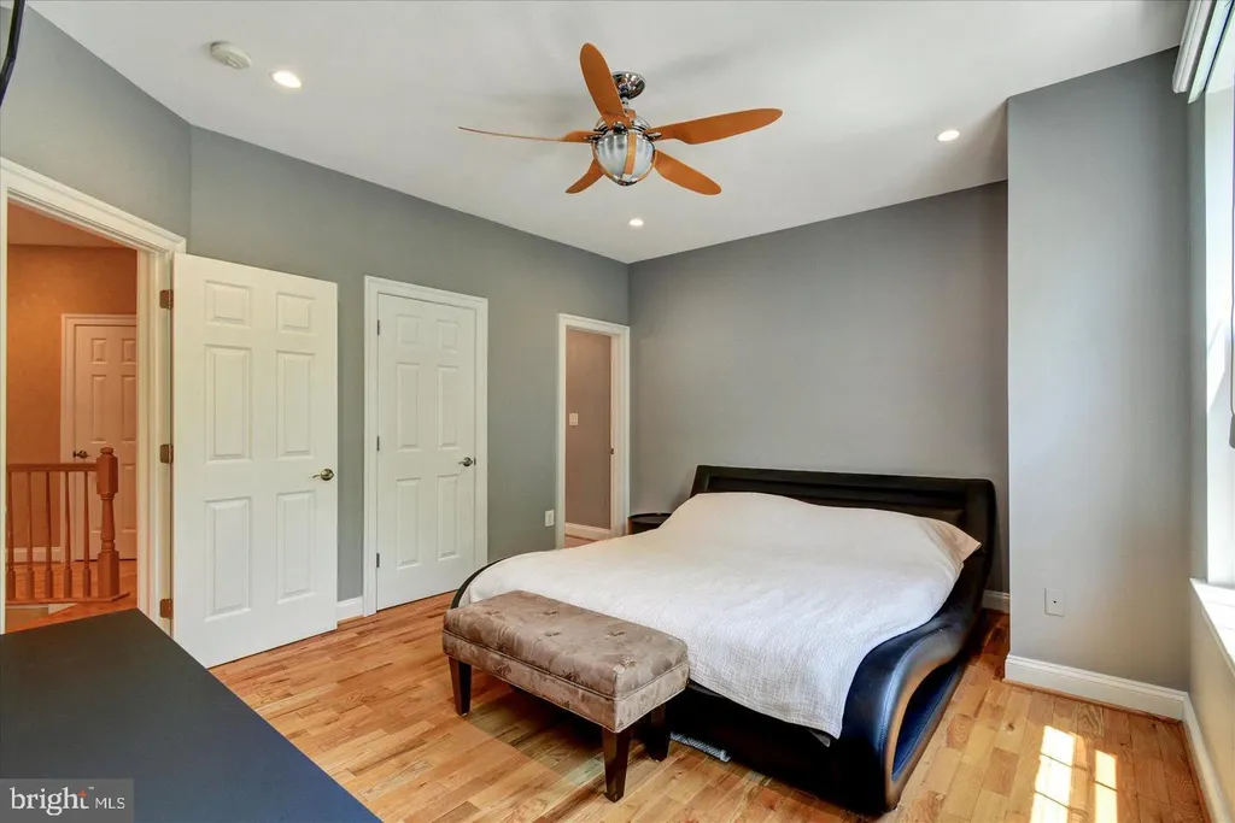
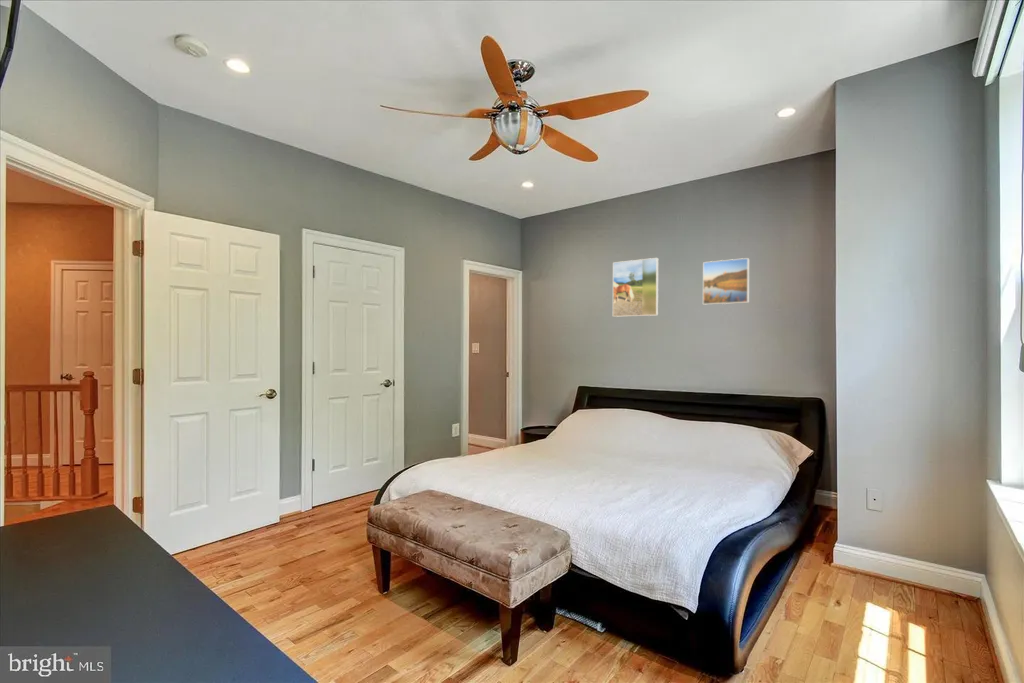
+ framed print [612,257,659,318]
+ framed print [702,257,750,305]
